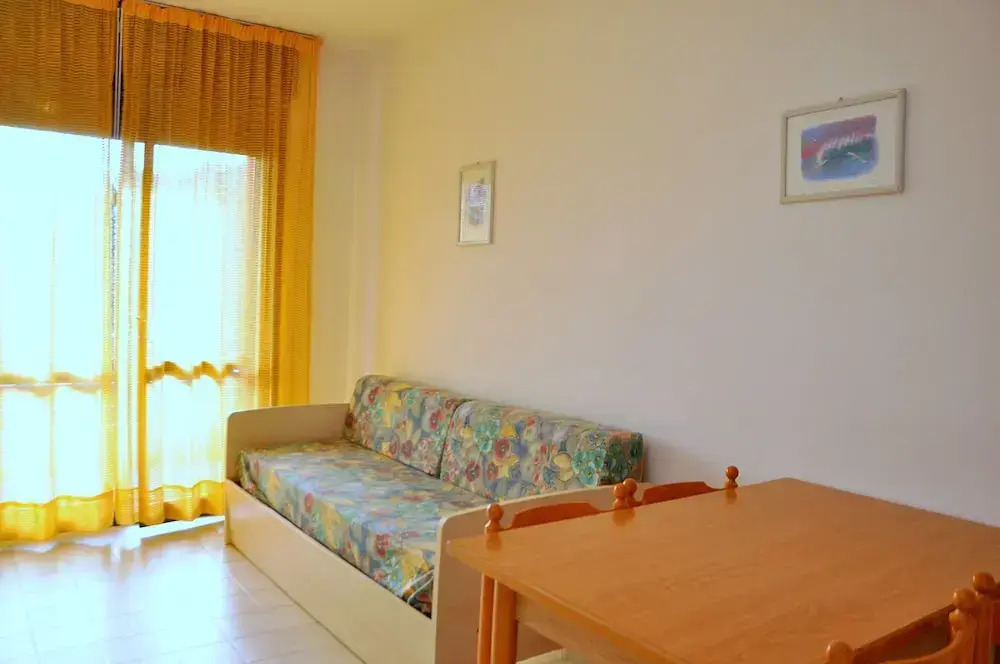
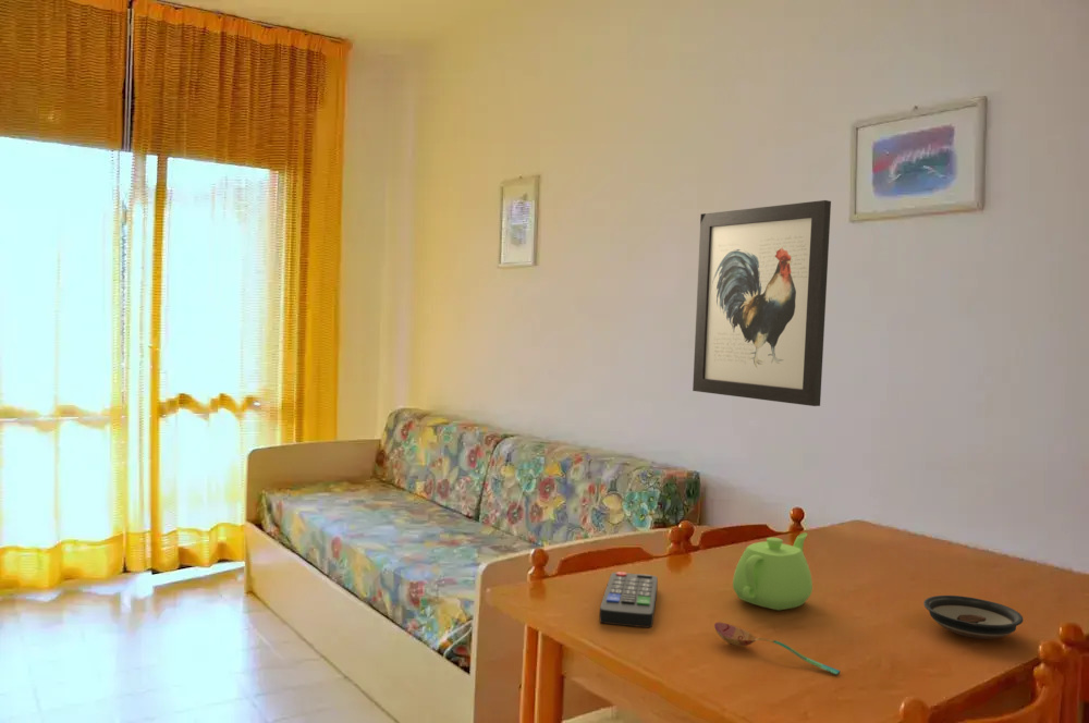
+ saucer [922,595,1024,639]
+ remote control [599,571,659,628]
+ soupspoon [713,622,841,676]
+ teapot [732,531,813,611]
+ wall art [692,199,832,407]
